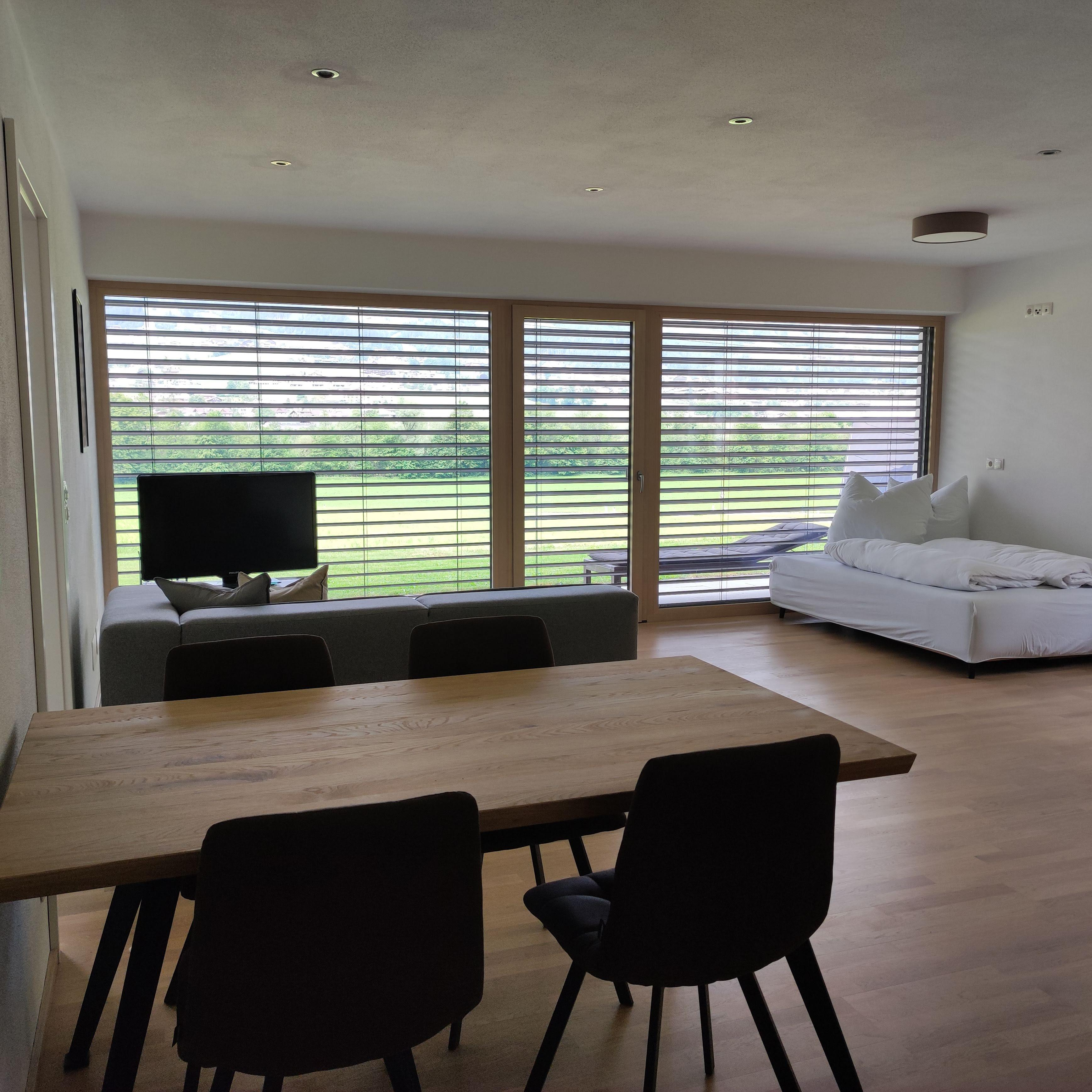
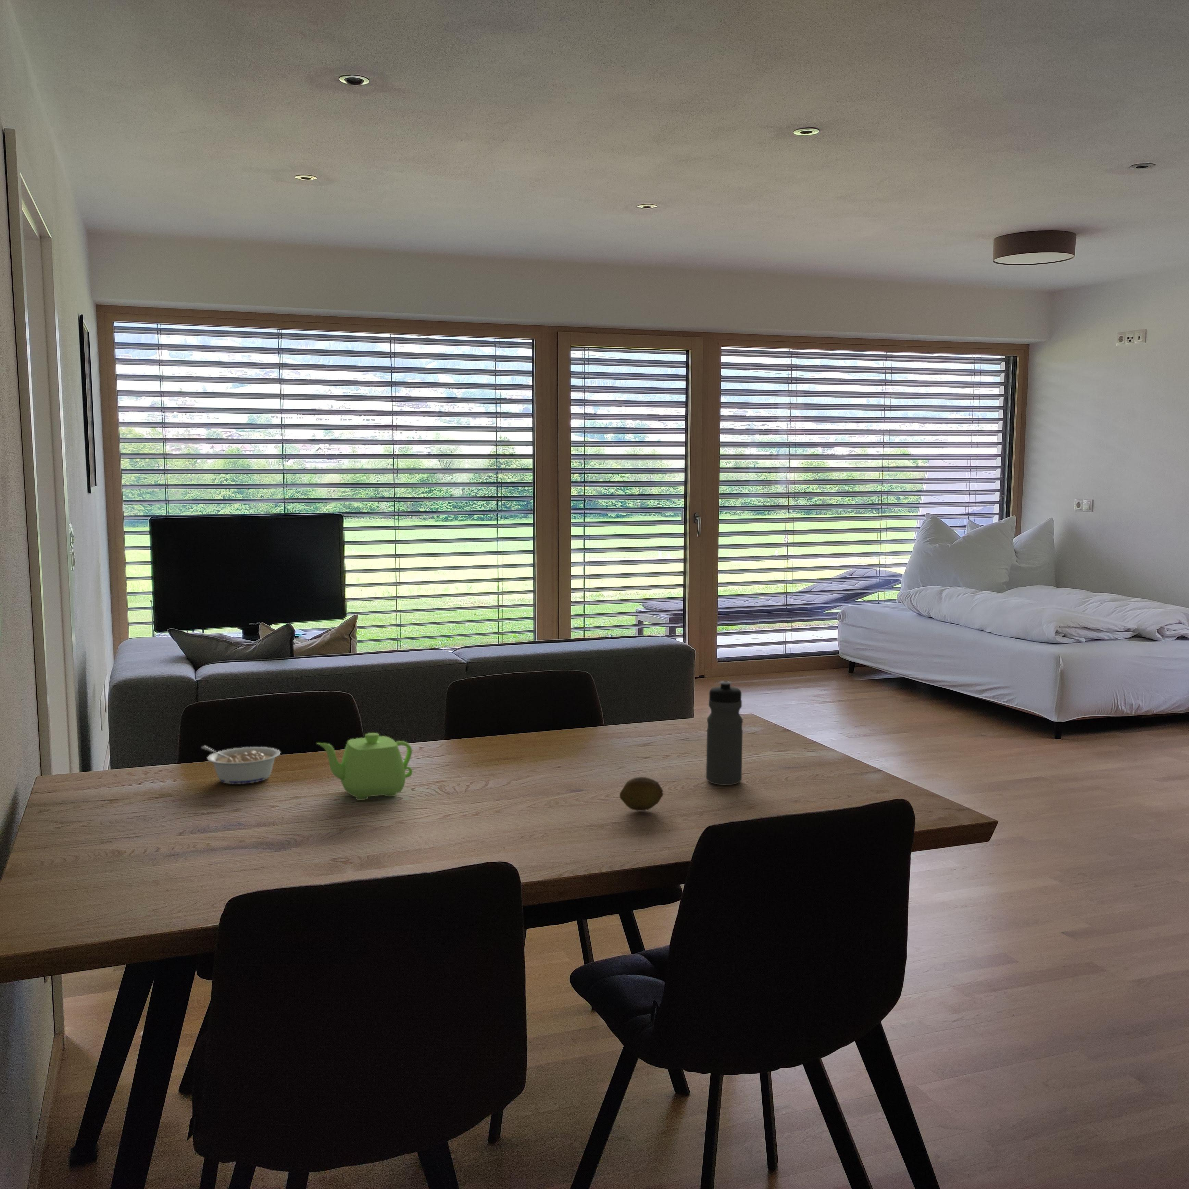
+ legume [200,746,281,785]
+ water bottle [706,681,744,786]
+ teapot [316,733,413,800]
+ fruit [620,776,664,811]
